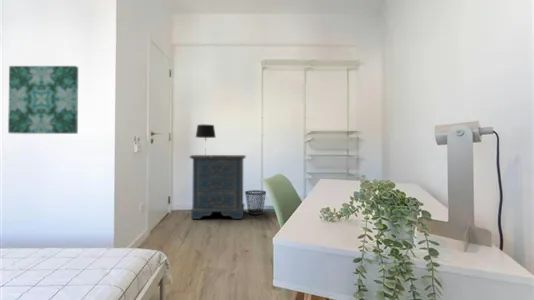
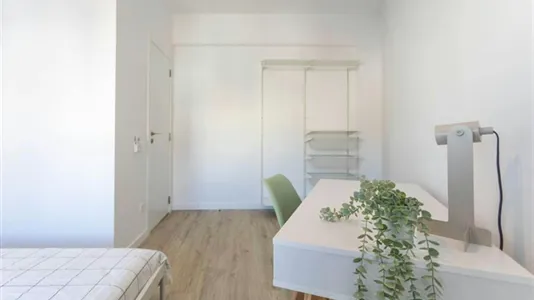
- wastebasket [244,189,267,216]
- table lamp [195,123,217,155]
- dresser [189,154,247,220]
- wall art [7,65,79,135]
